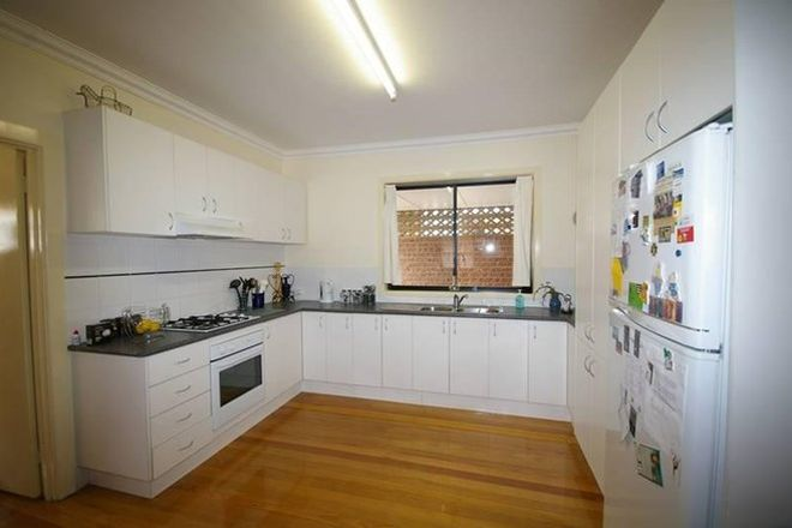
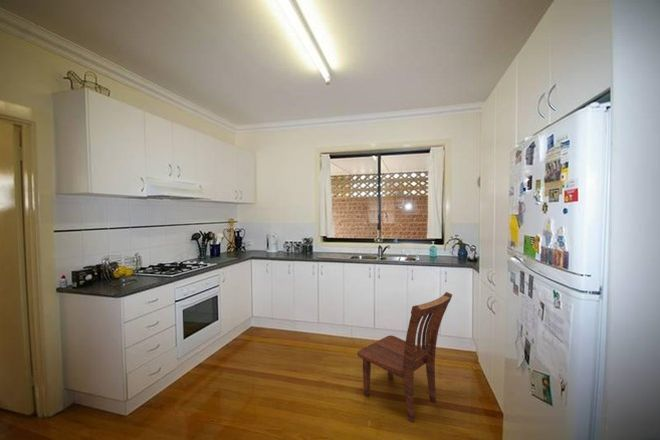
+ dining chair [356,291,453,424]
